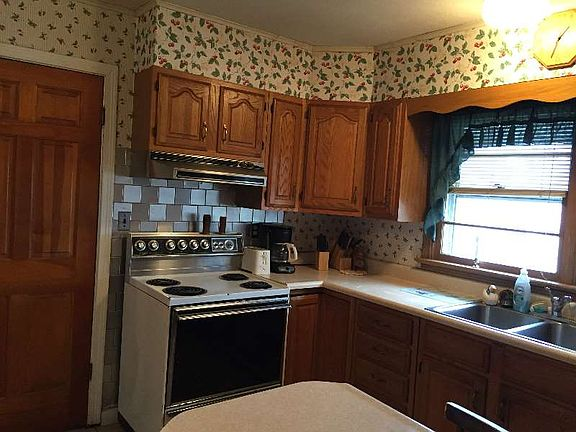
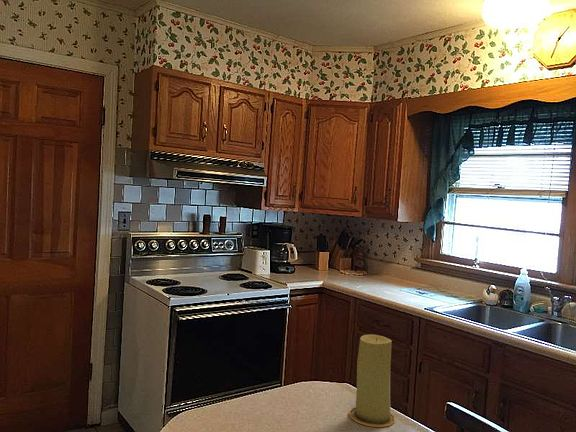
+ candle [348,334,396,428]
